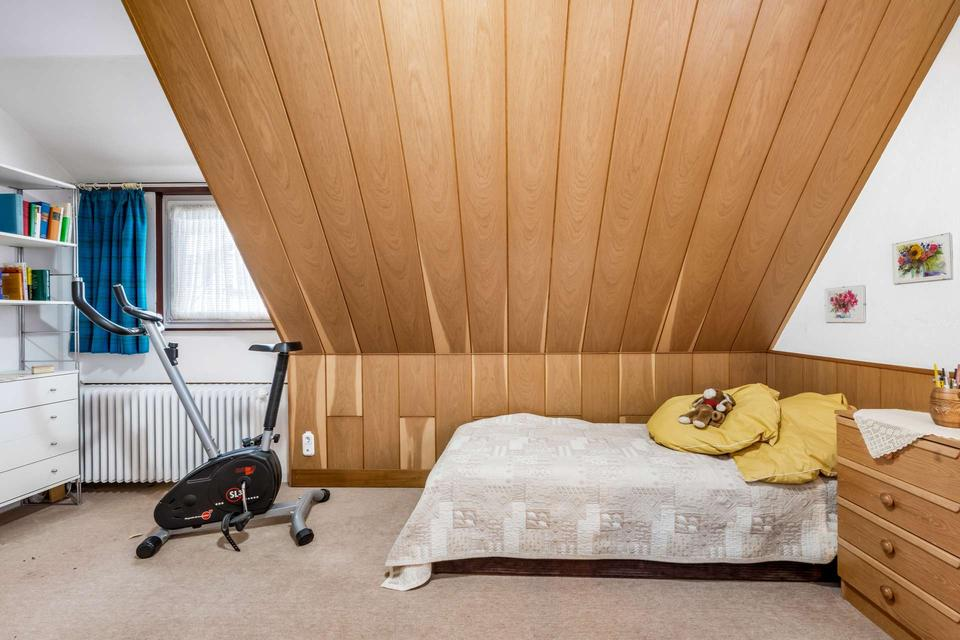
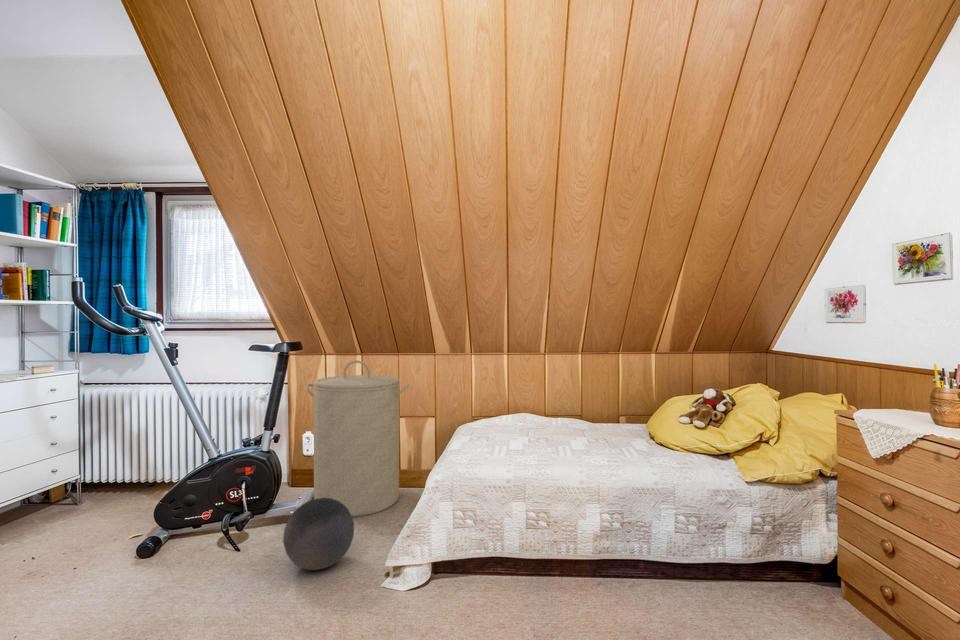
+ laundry hamper [305,359,410,518]
+ ball [282,498,355,571]
